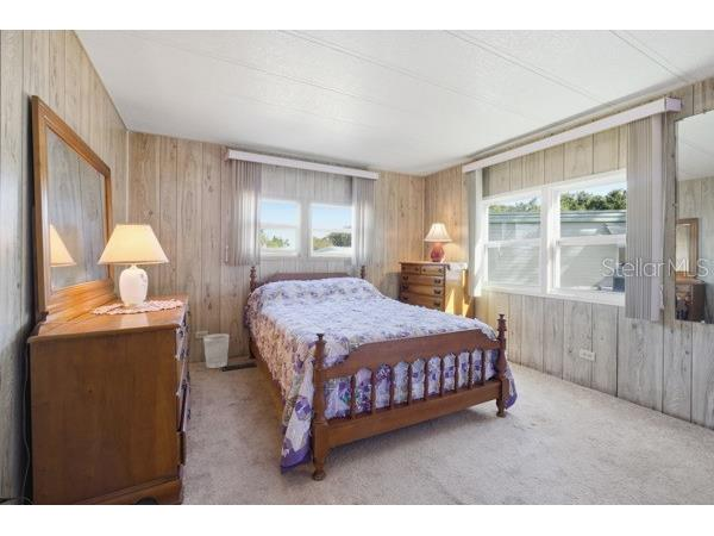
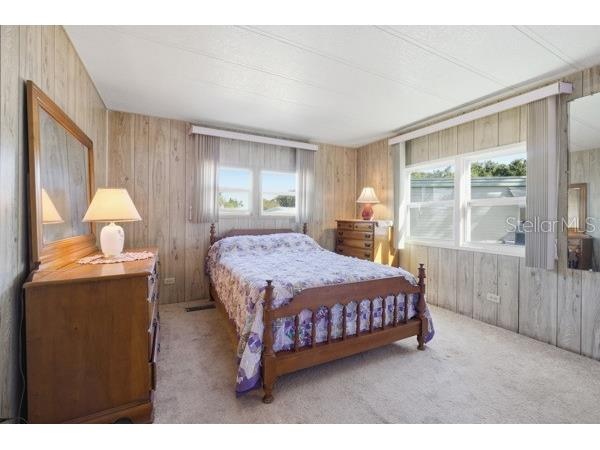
- wastebasket [202,332,231,369]
